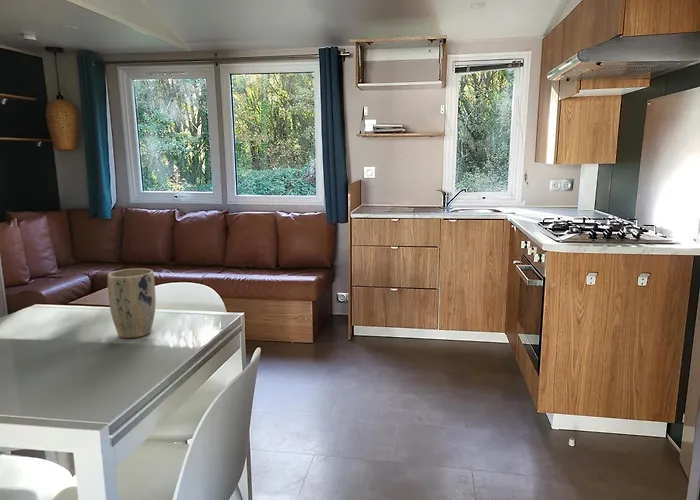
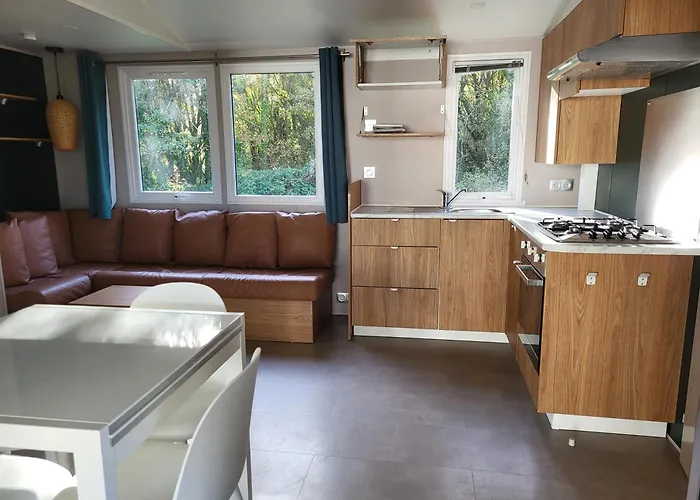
- plant pot [107,268,157,339]
